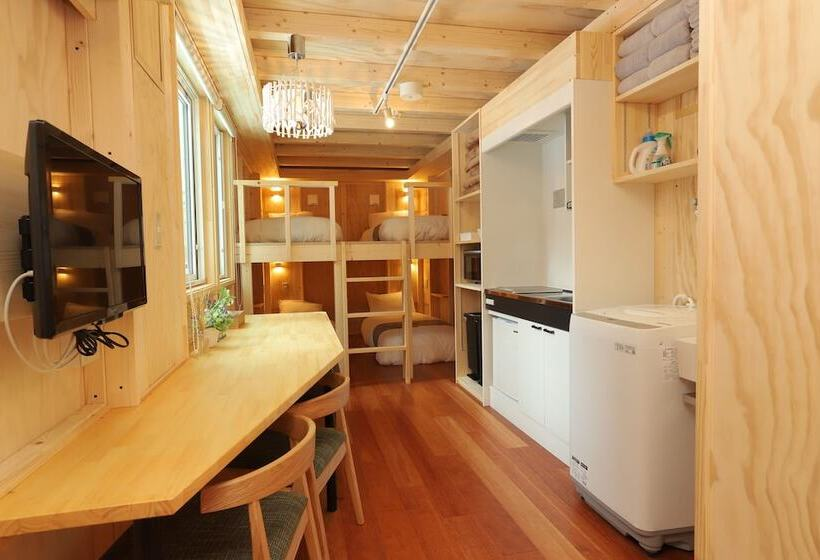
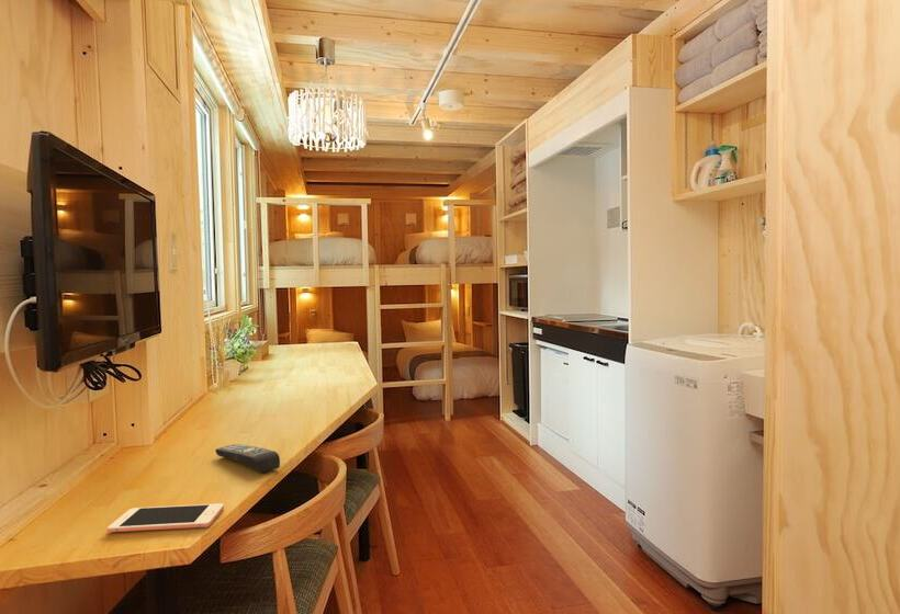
+ cell phone [106,502,225,534]
+ remote control [214,443,281,474]
